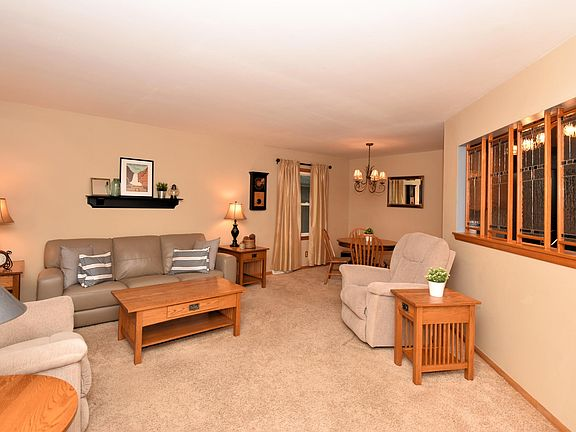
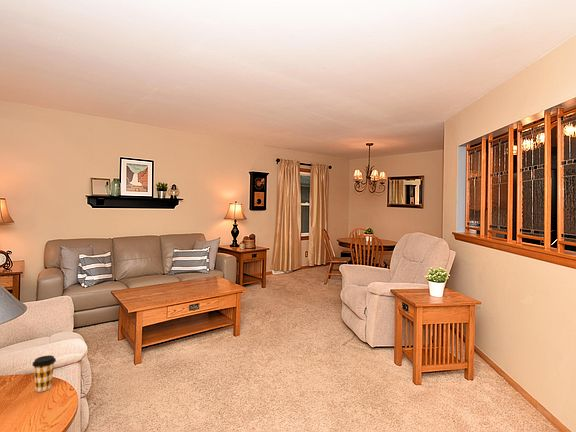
+ coffee cup [31,354,57,393]
